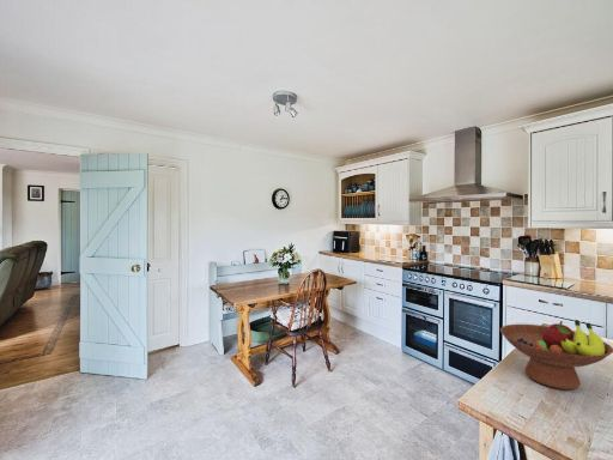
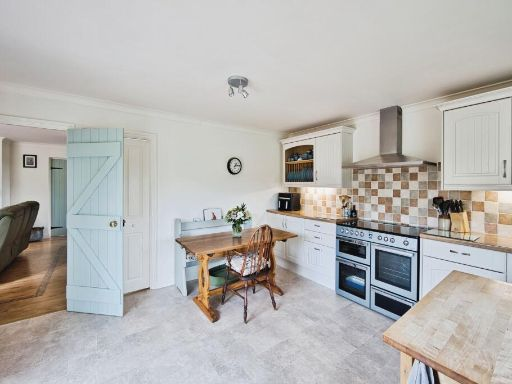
- fruit bowl [499,319,613,391]
